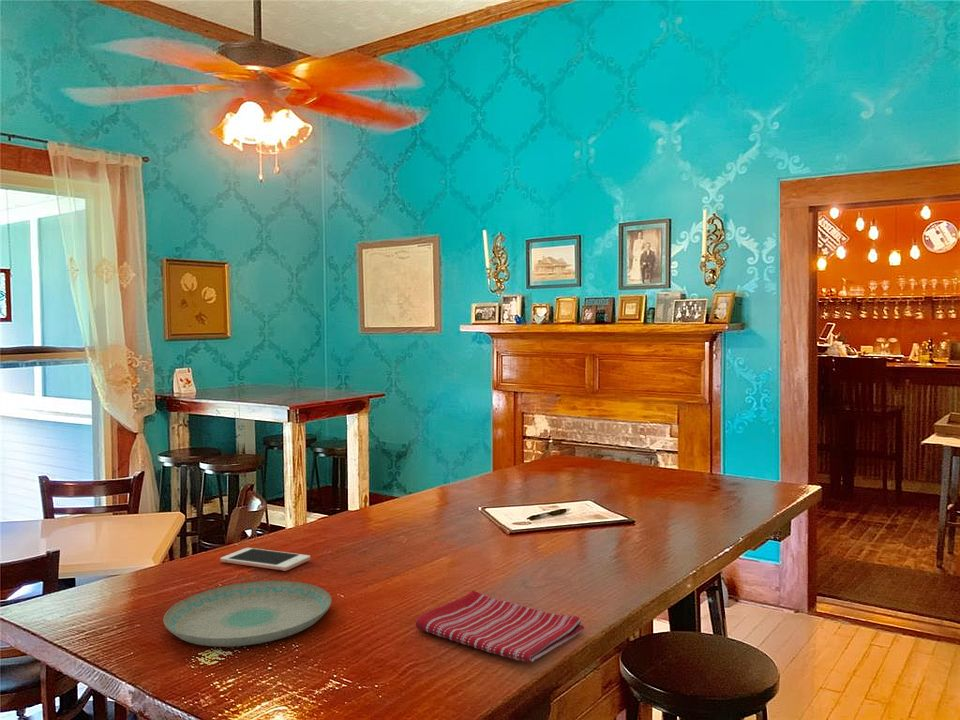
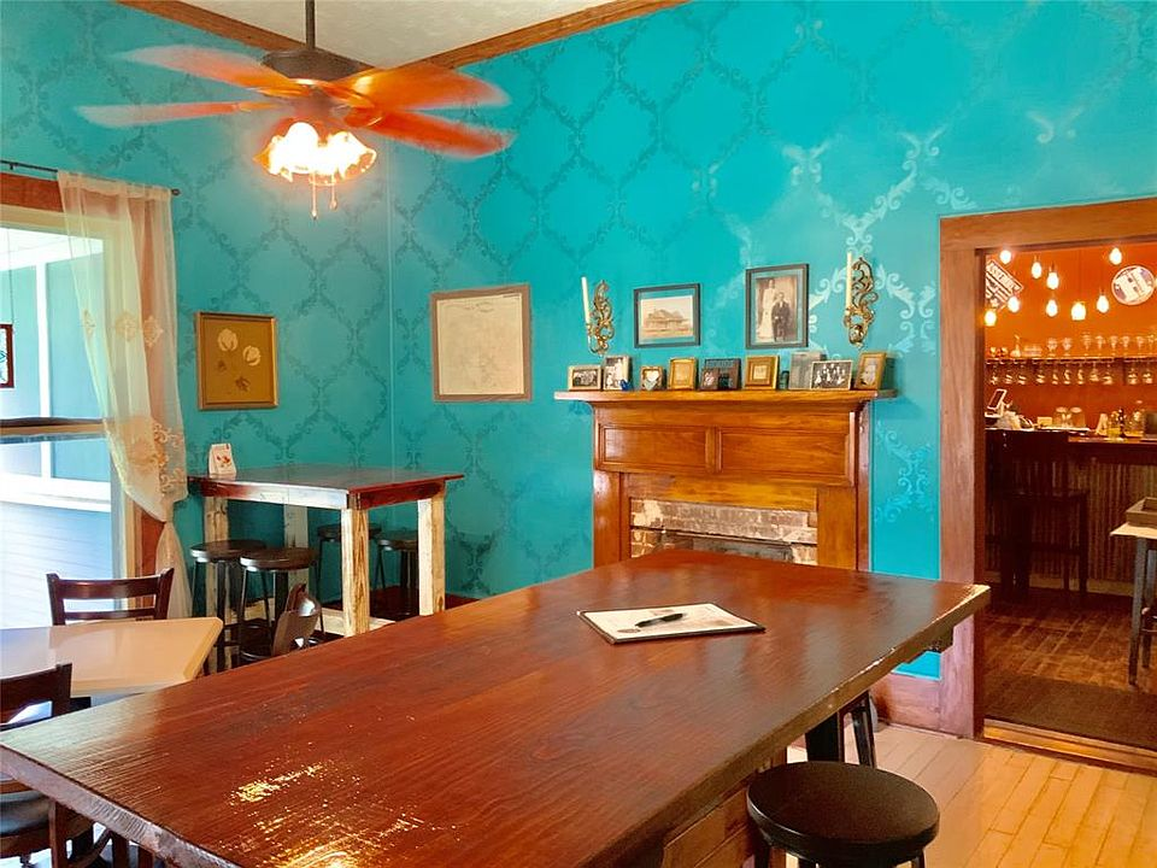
- cell phone [219,547,311,572]
- plate [162,580,333,648]
- dish towel [415,590,585,664]
